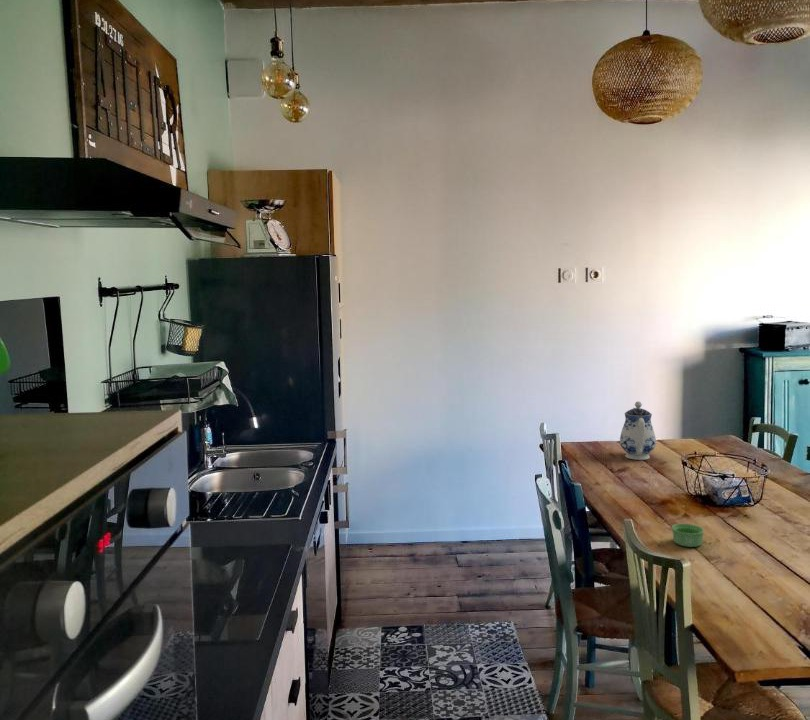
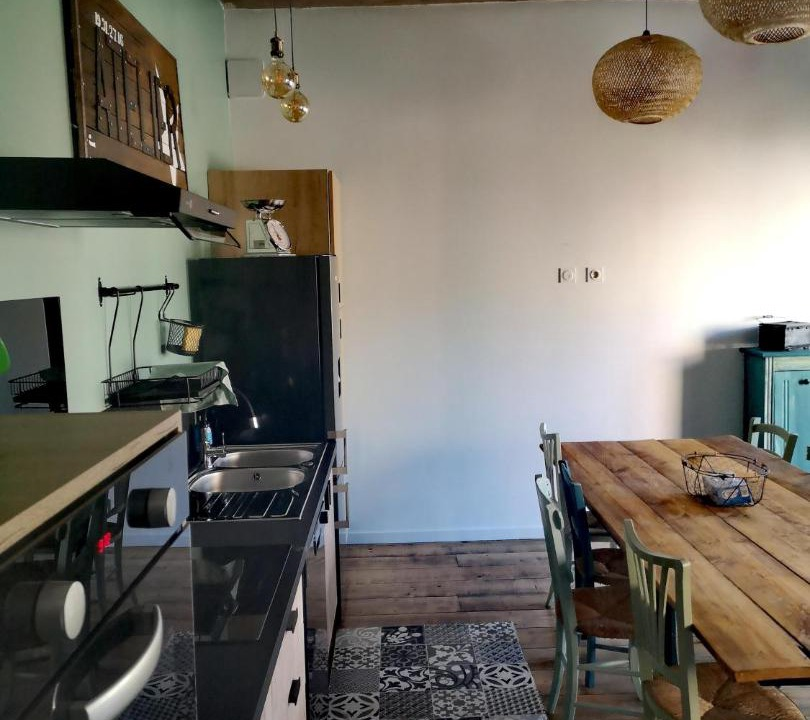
- ramekin [671,522,705,548]
- teapot [619,400,657,461]
